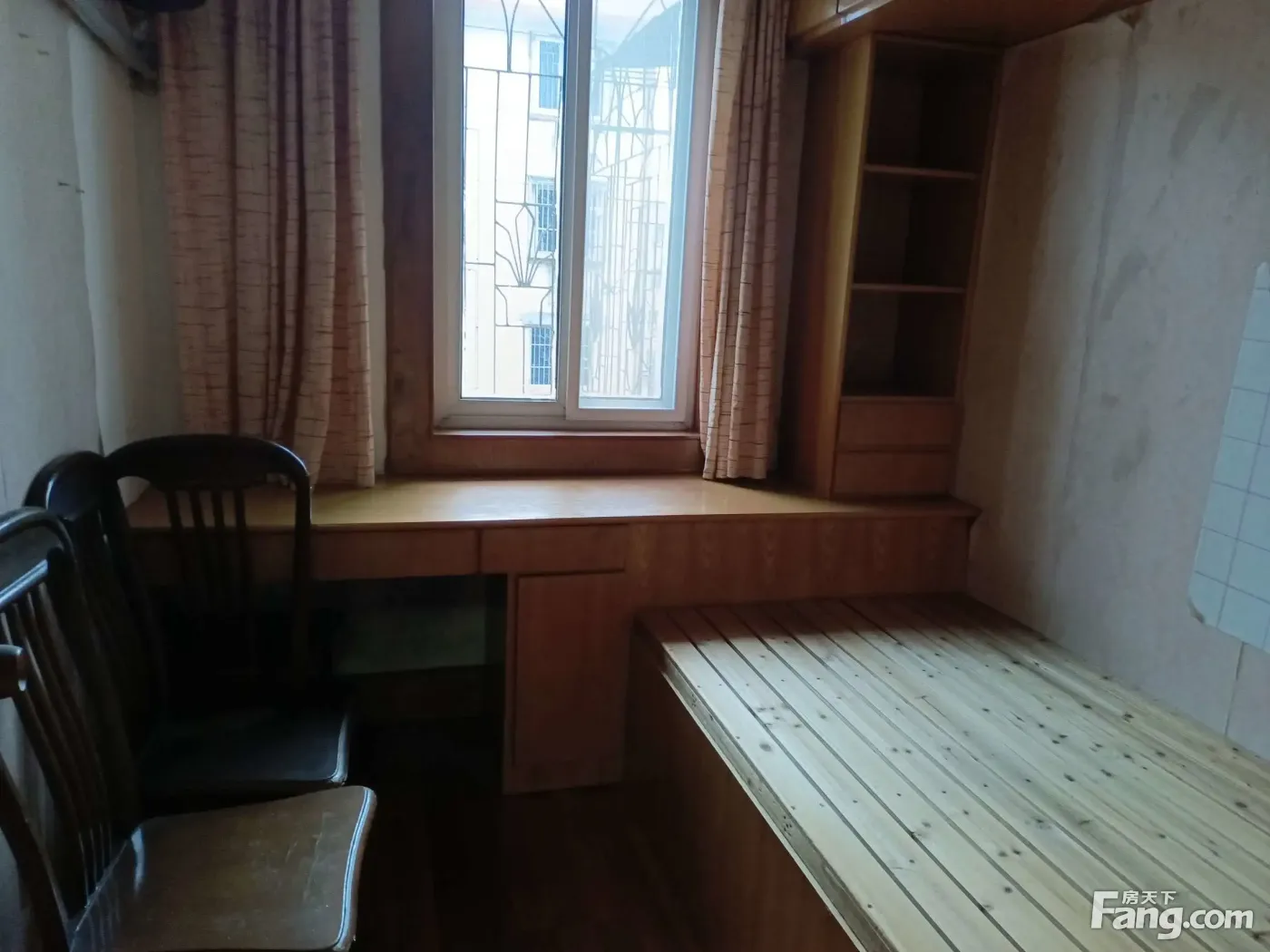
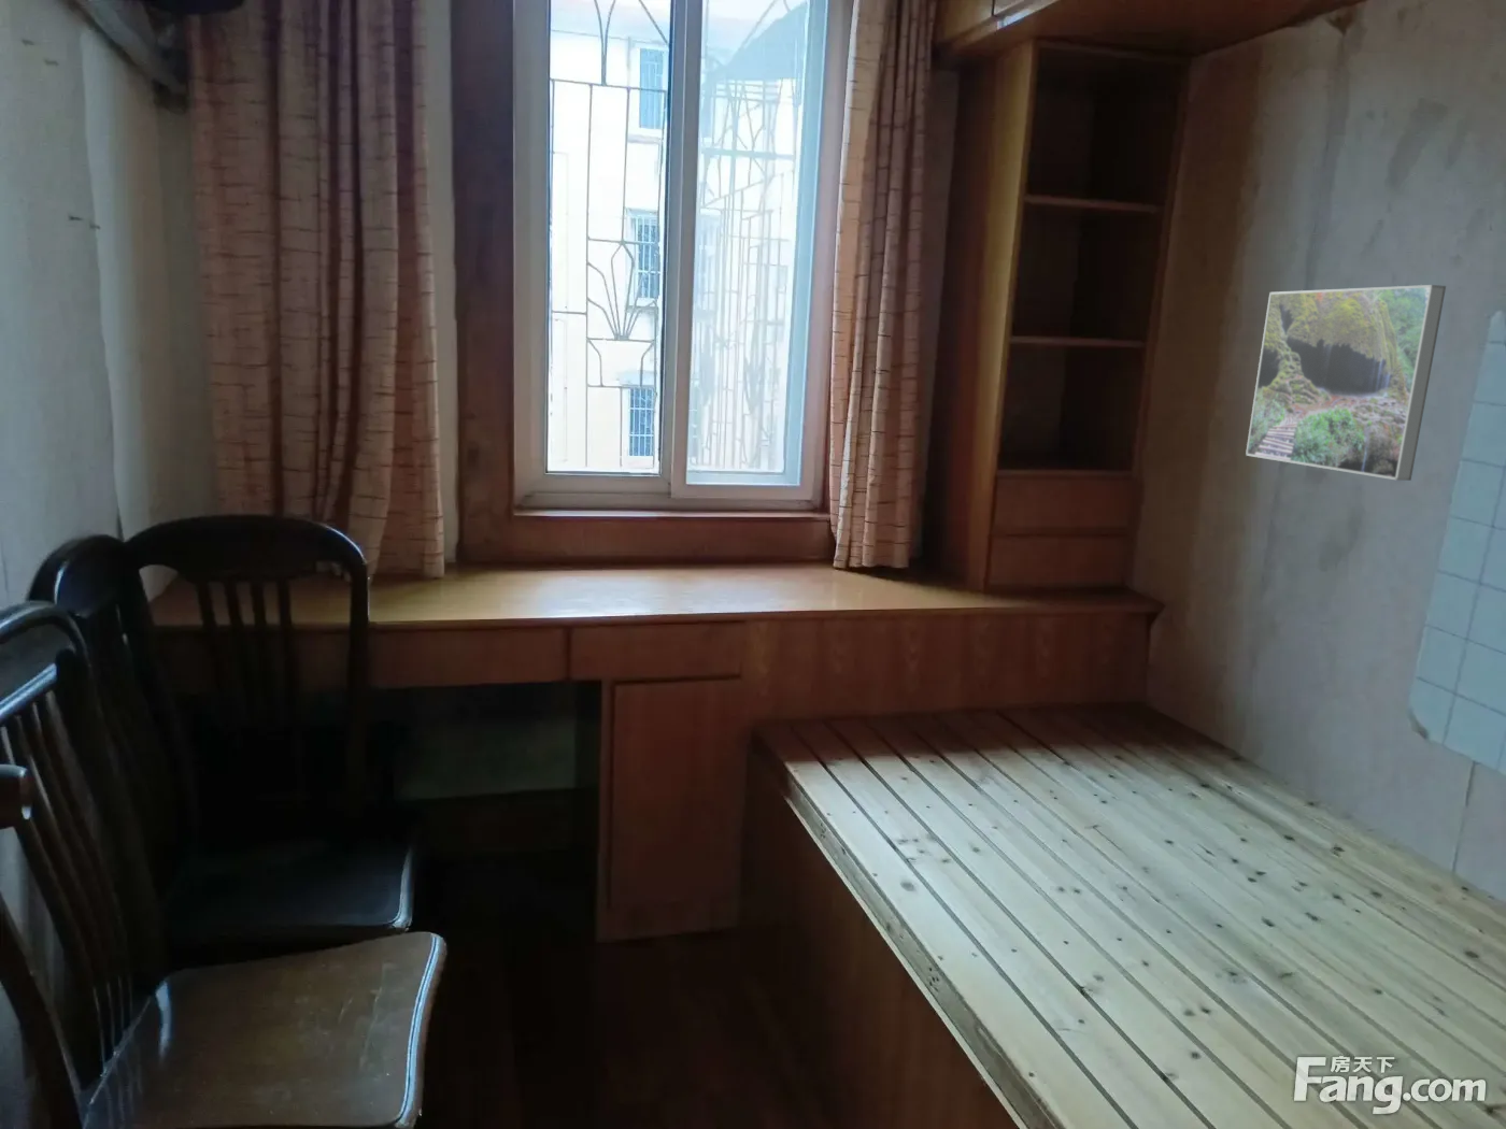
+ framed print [1245,283,1447,481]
